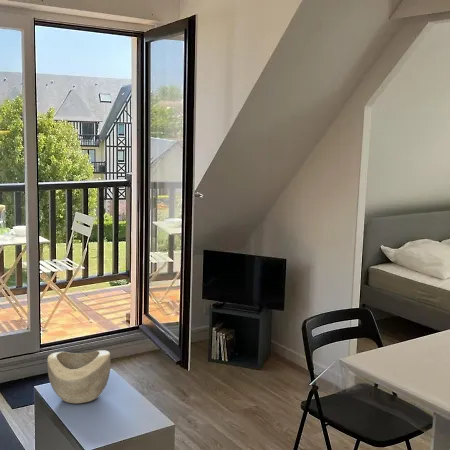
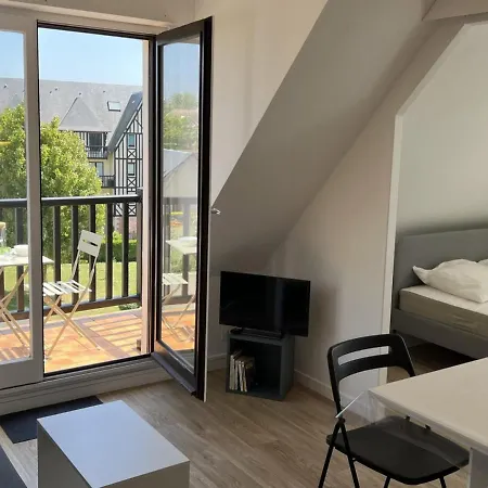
- decorative bowl [46,349,112,404]
